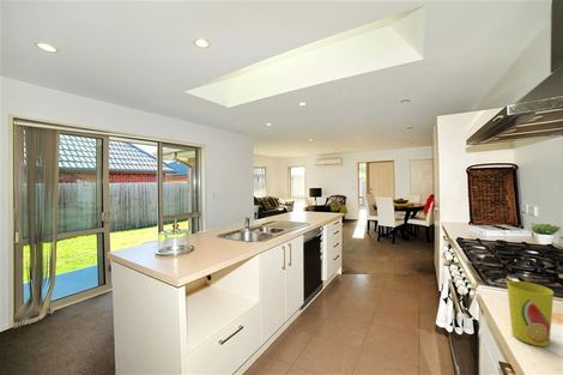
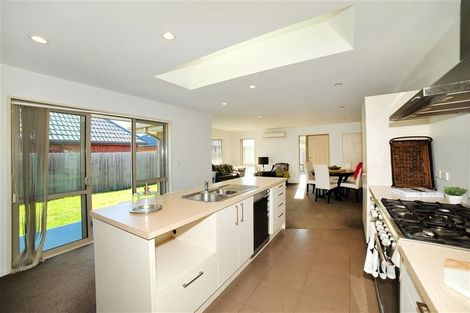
- cup [506,280,555,347]
